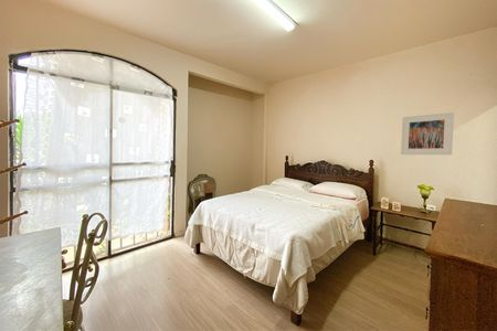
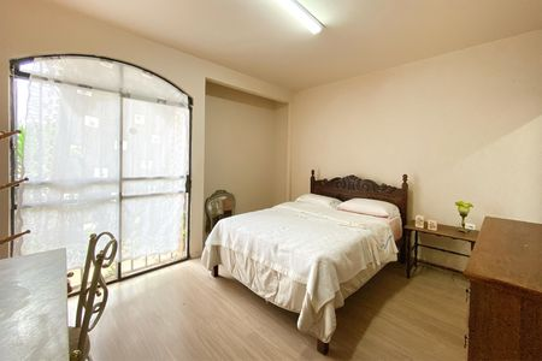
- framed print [400,111,455,156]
